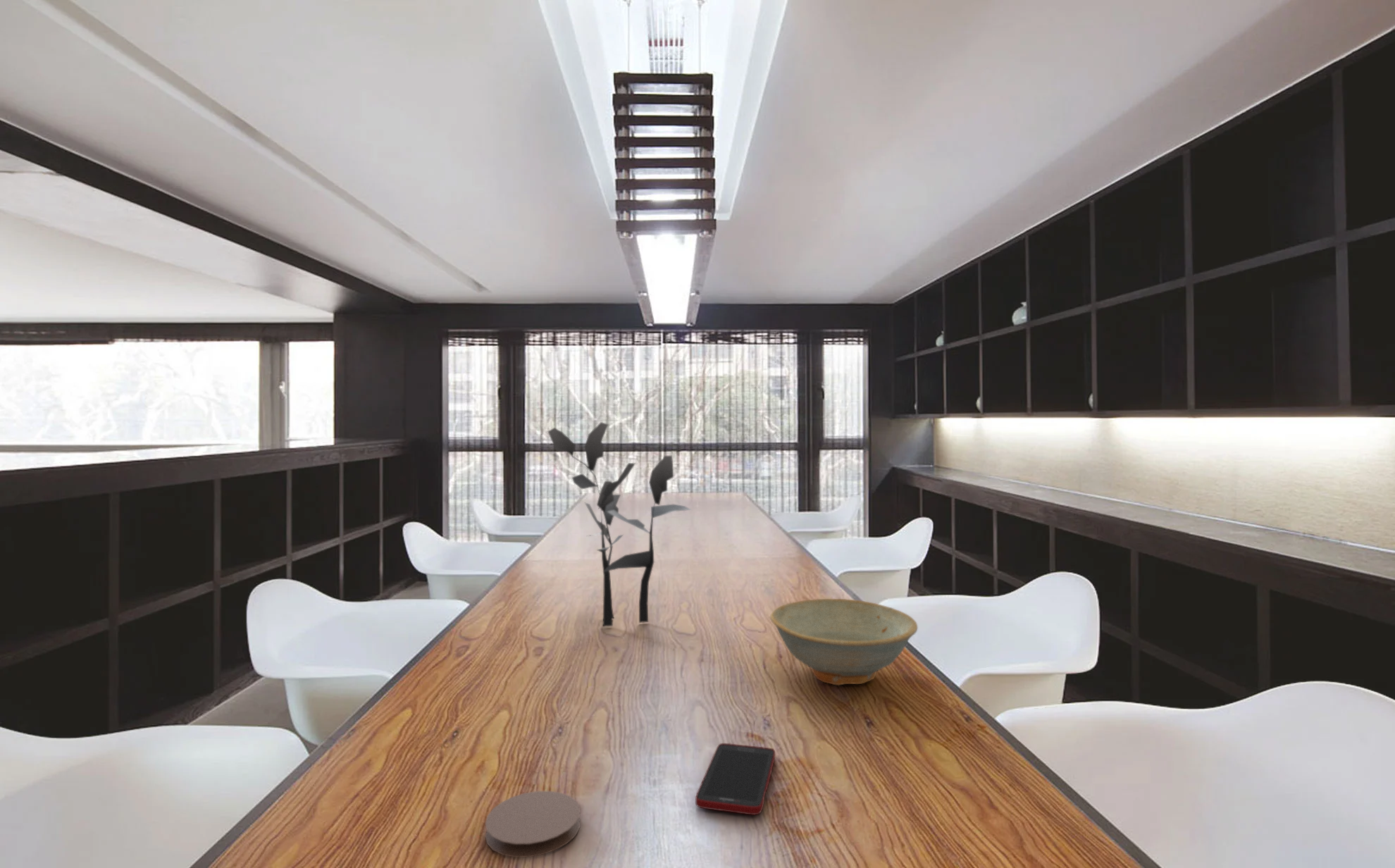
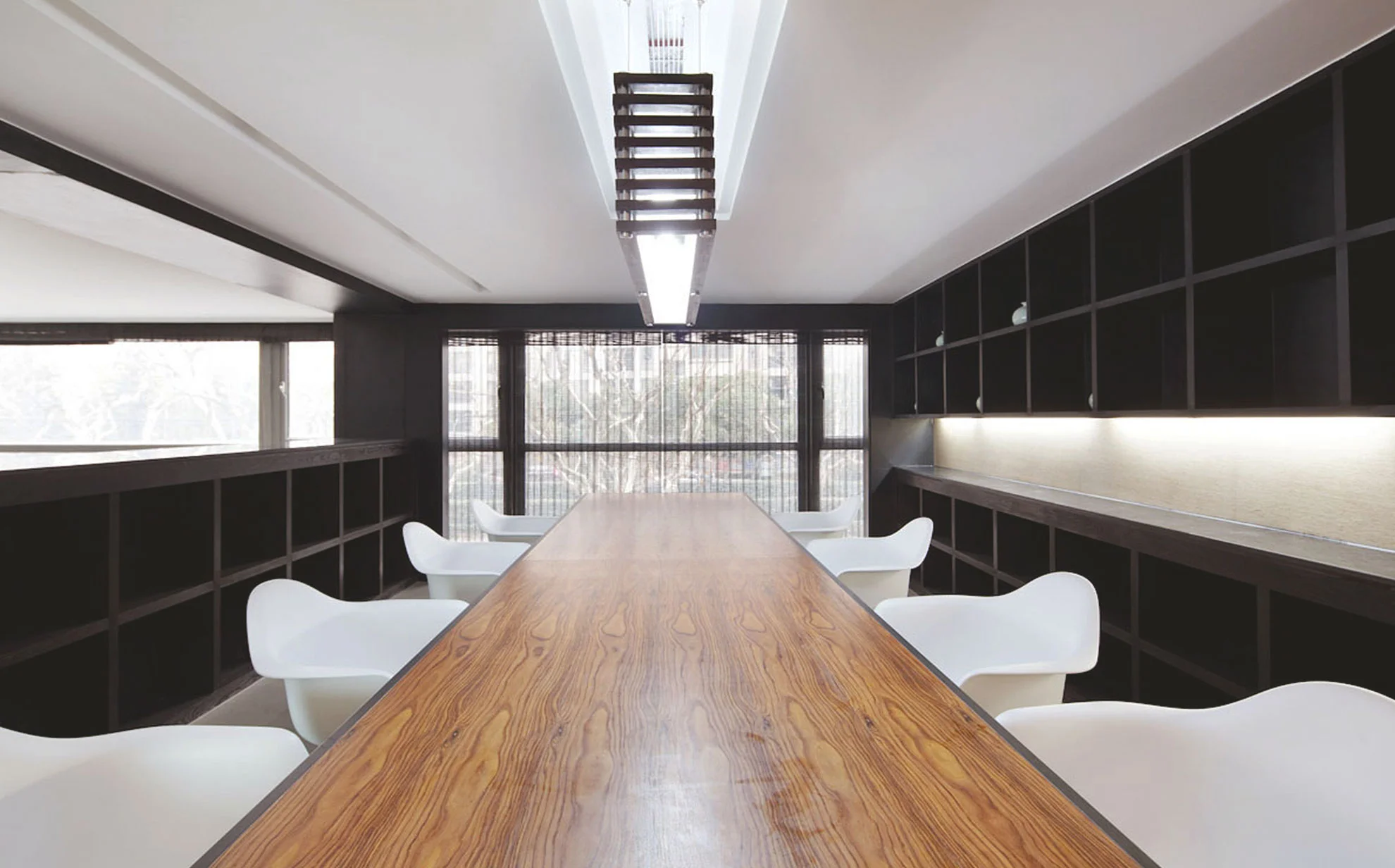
- plant [547,421,693,627]
- dish [769,598,918,686]
- coaster [485,791,581,858]
- cell phone [695,743,776,815]
